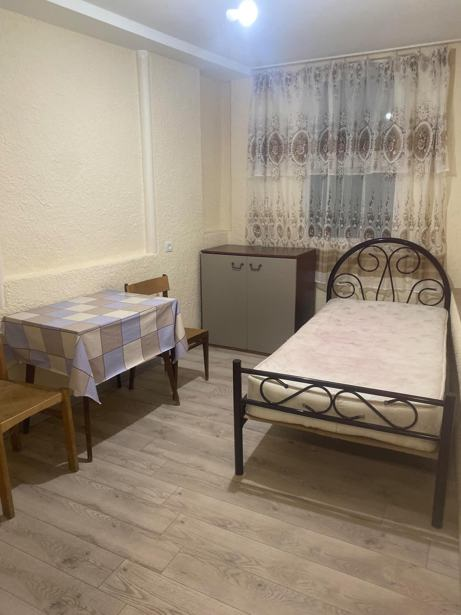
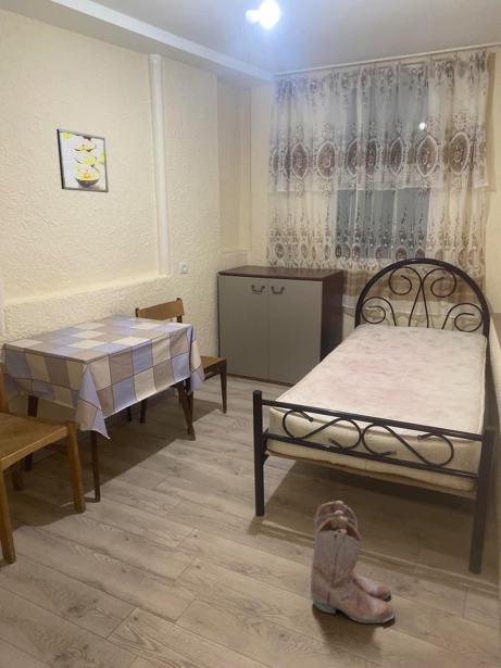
+ boots [310,500,394,625]
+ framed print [55,128,110,193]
